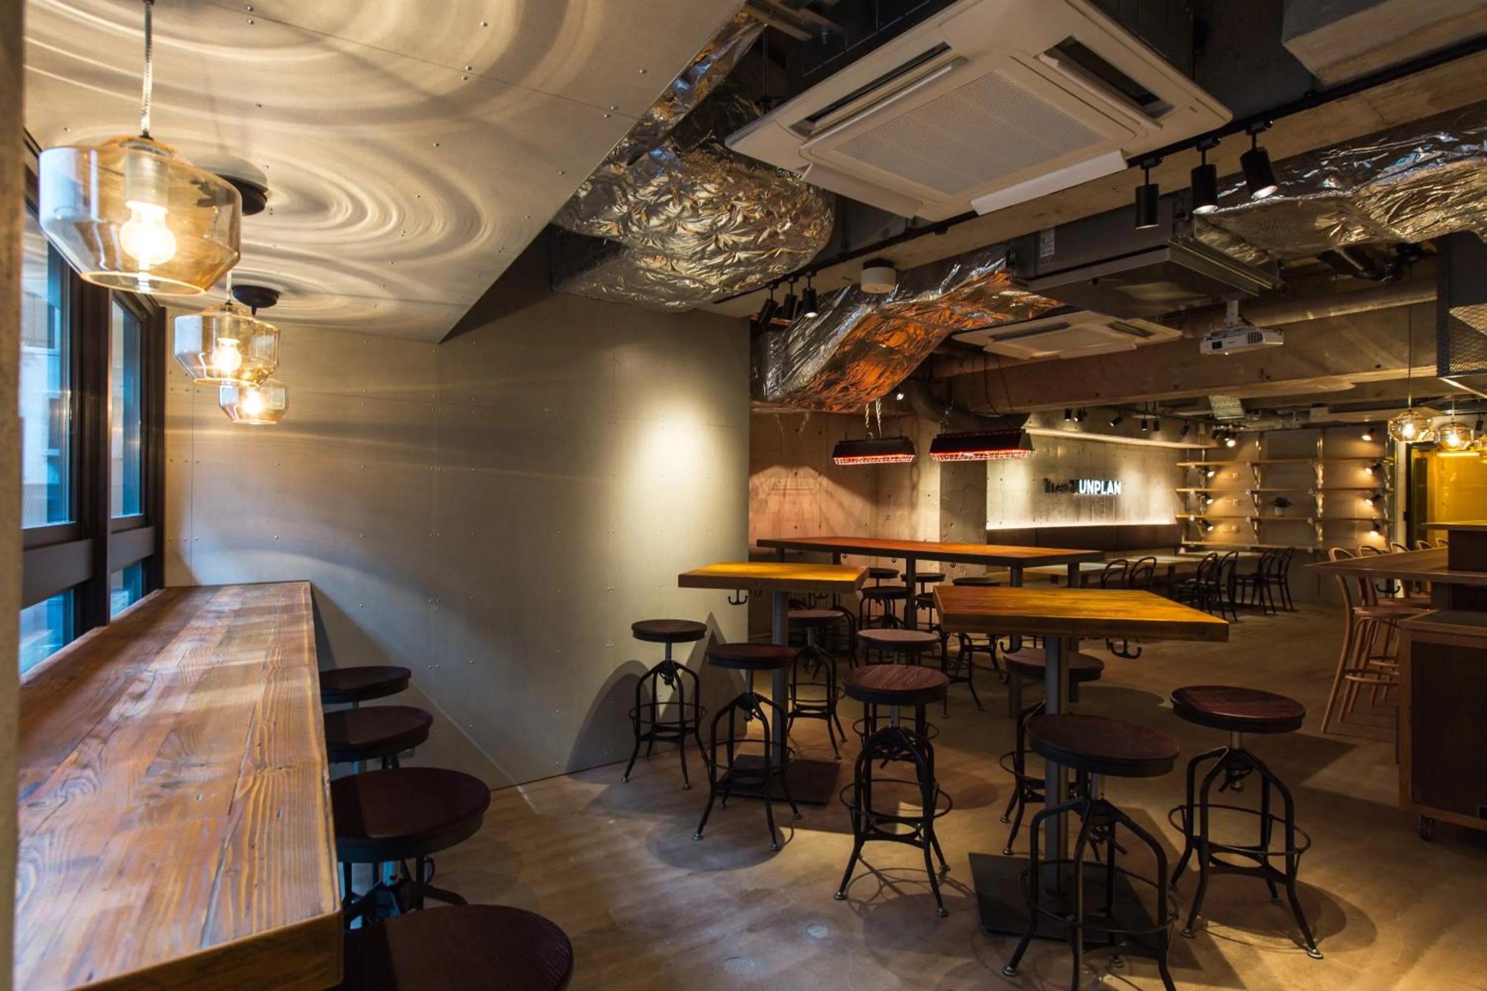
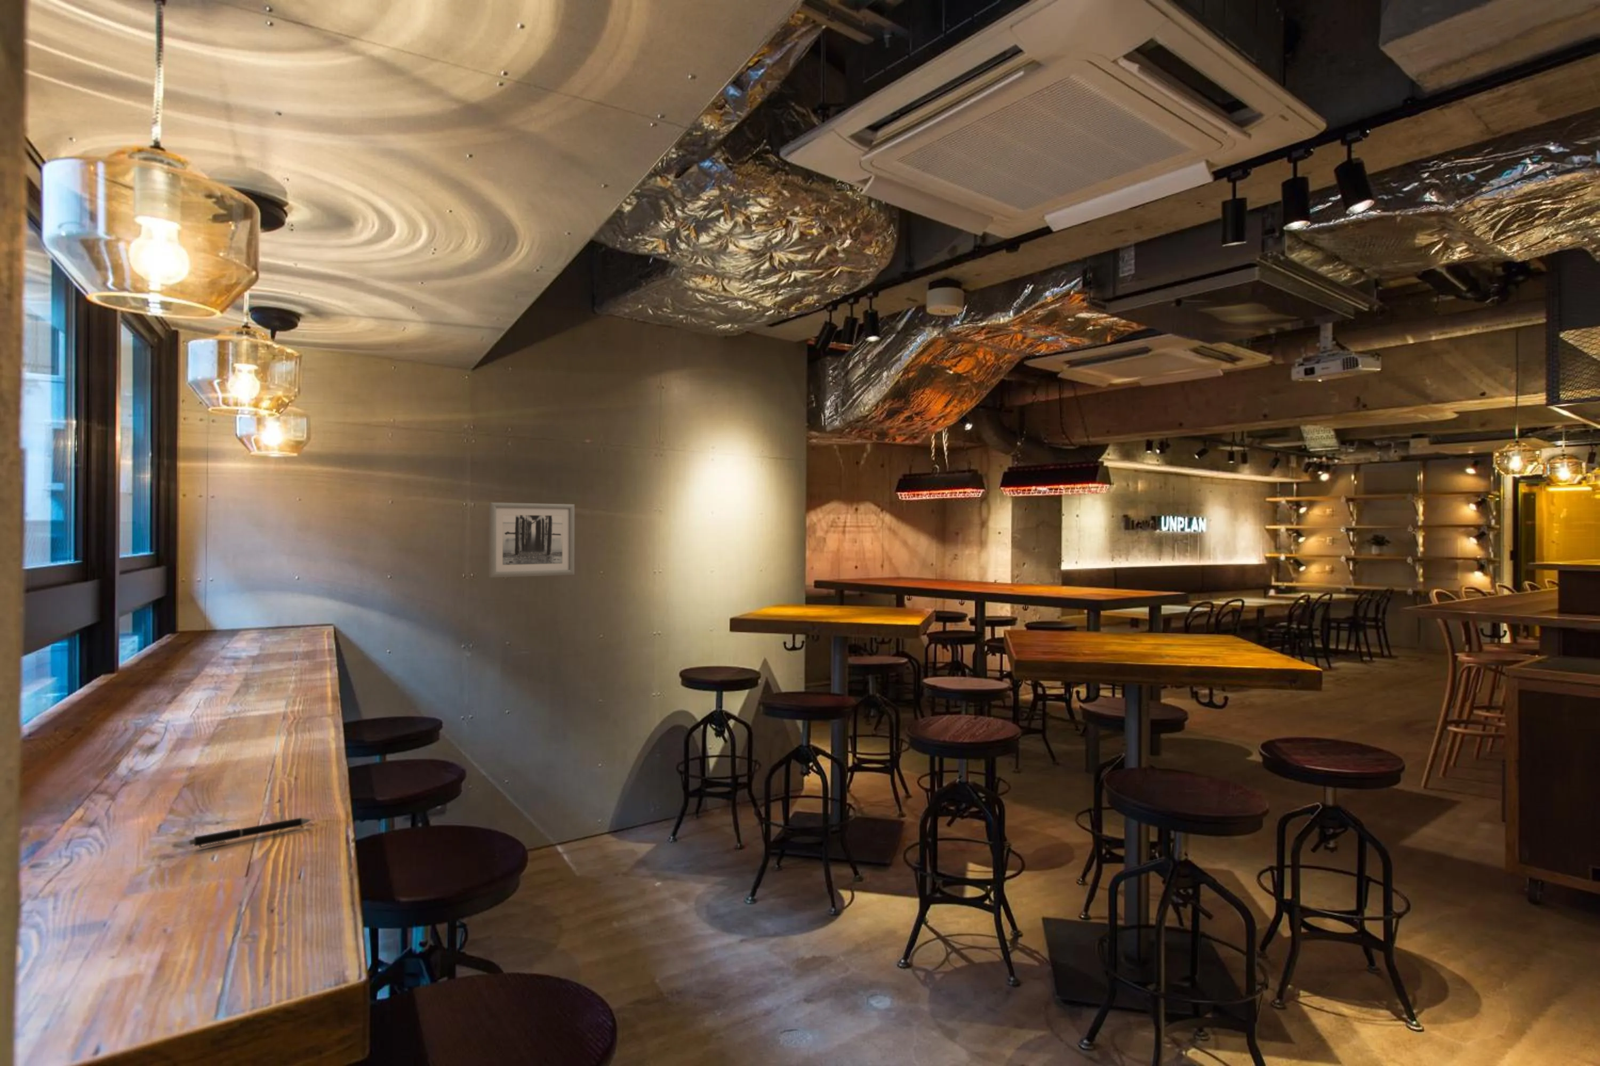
+ wall art [488,502,575,578]
+ pen [189,817,313,848]
